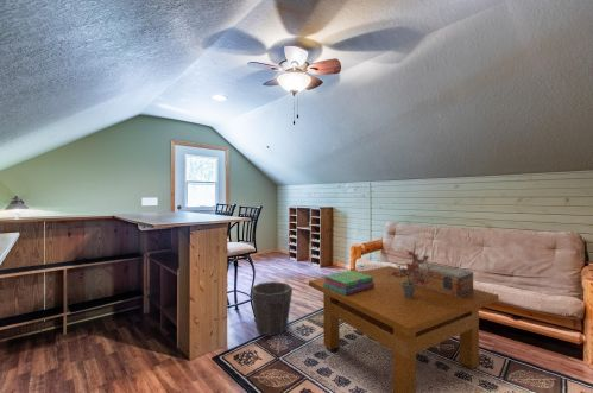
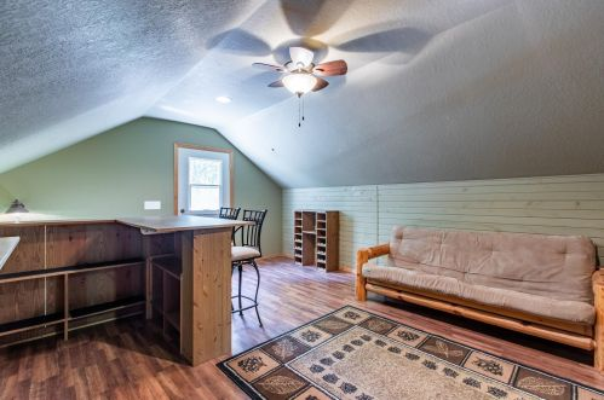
- stack of books [323,270,374,296]
- waste bin [250,280,294,337]
- decorative box [406,261,474,298]
- potted plant [385,241,436,298]
- table [308,265,500,393]
